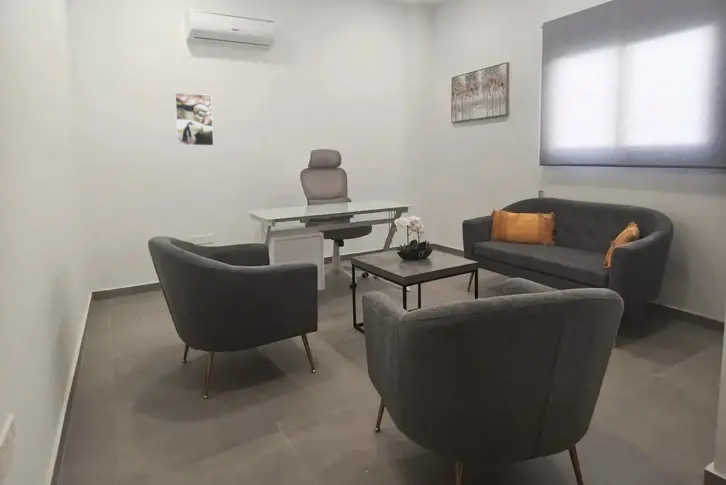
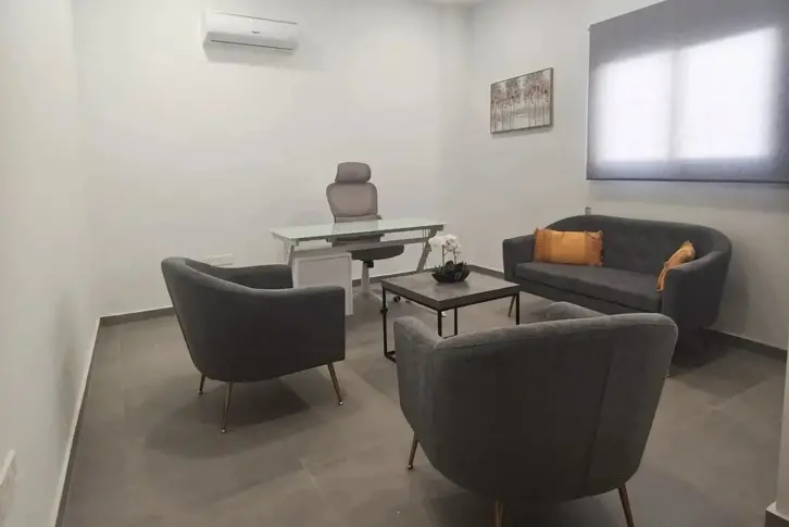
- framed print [173,92,215,147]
